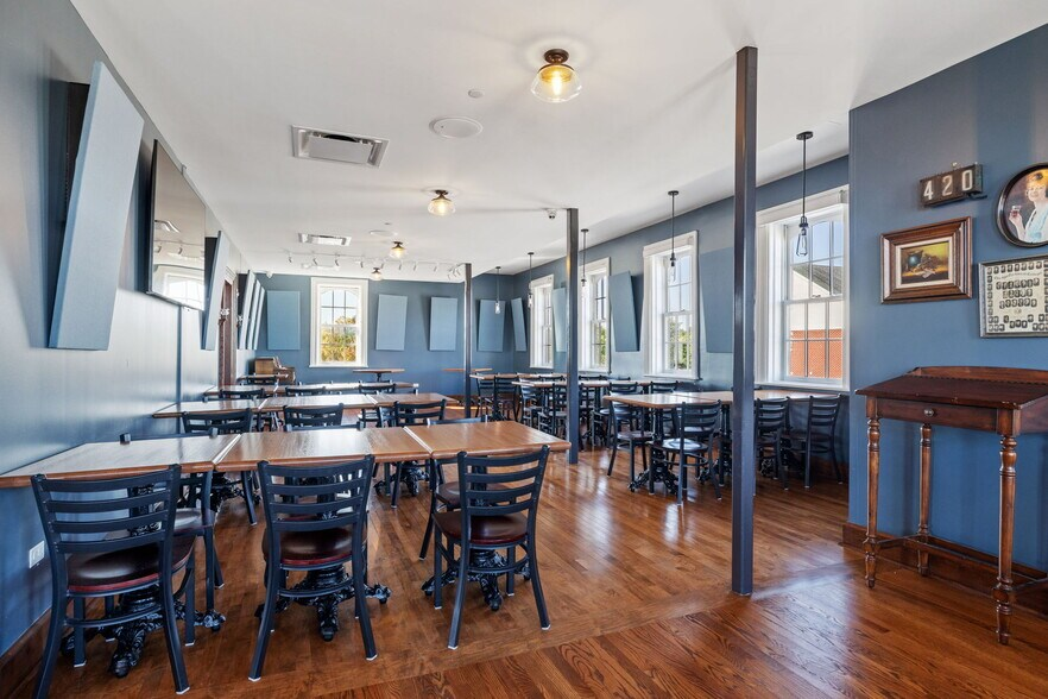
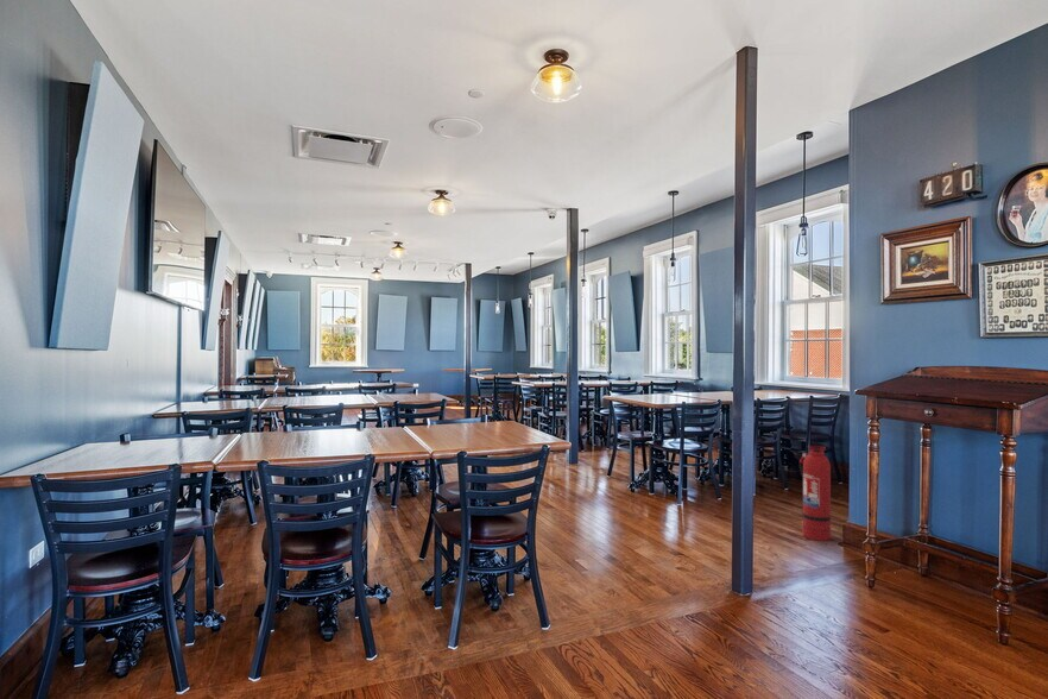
+ fire extinguisher [798,445,832,542]
